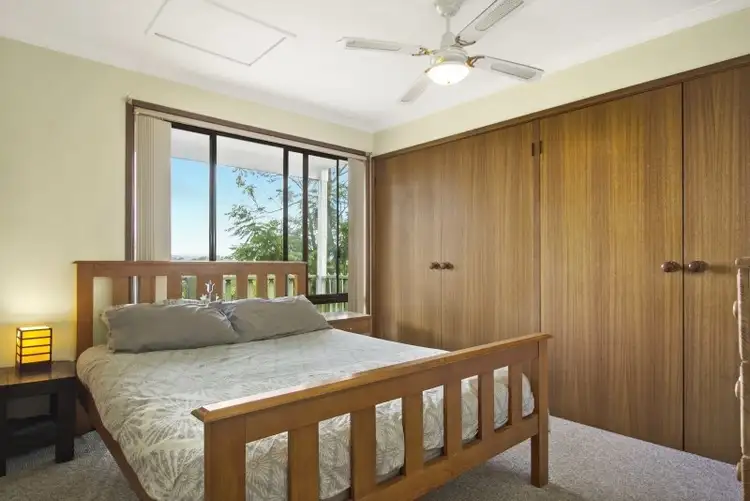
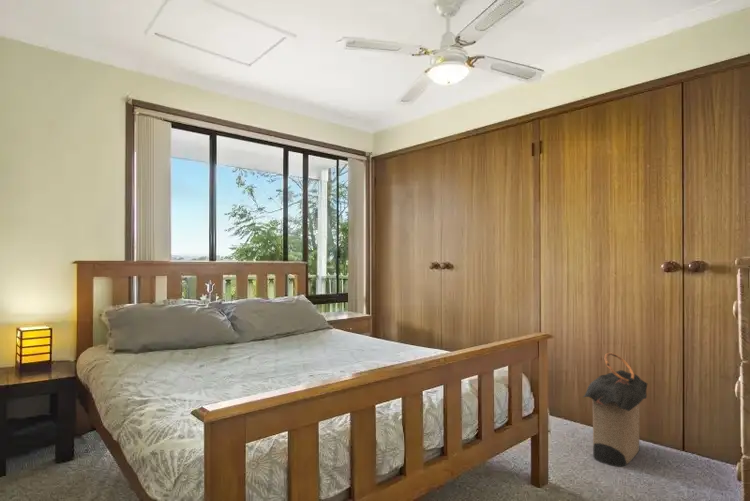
+ laundry hamper [582,352,649,468]
